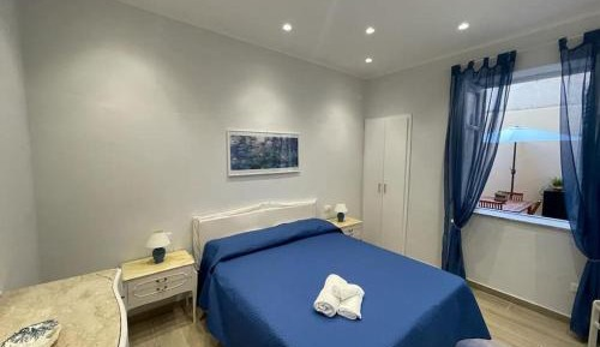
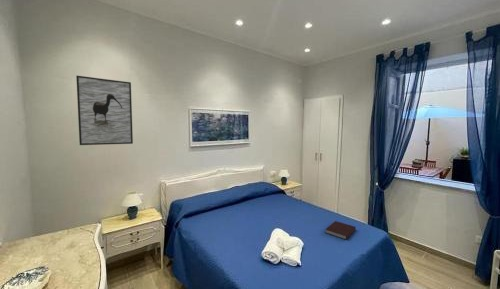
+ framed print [75,75,134,146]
+ notebook [324,220,357,241]
